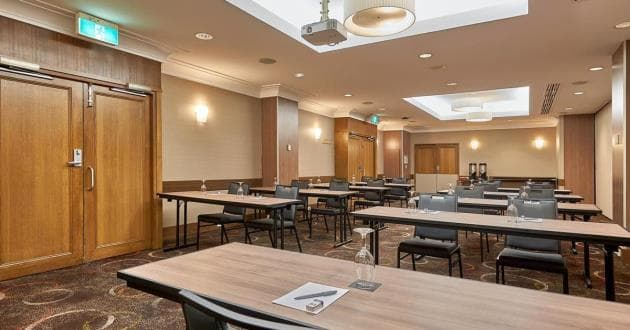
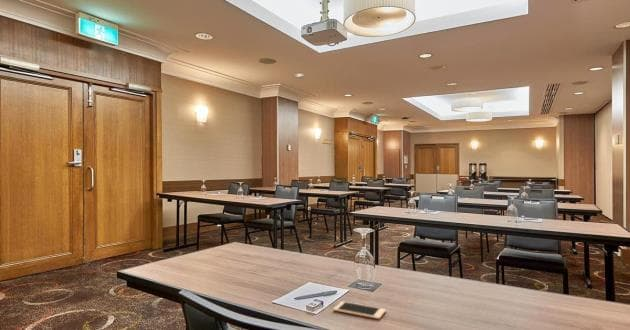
+ cell phone [332,300,387,320]
